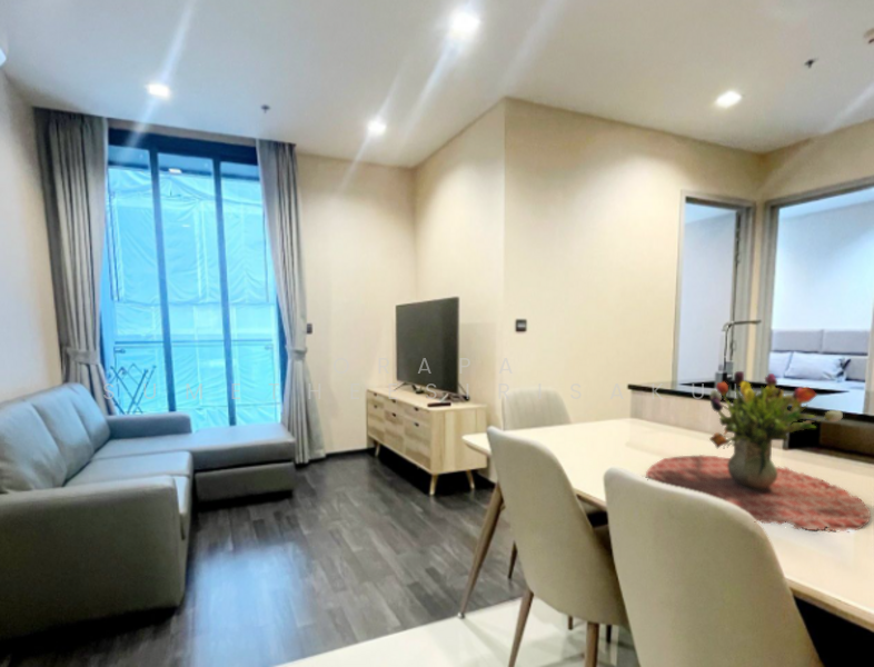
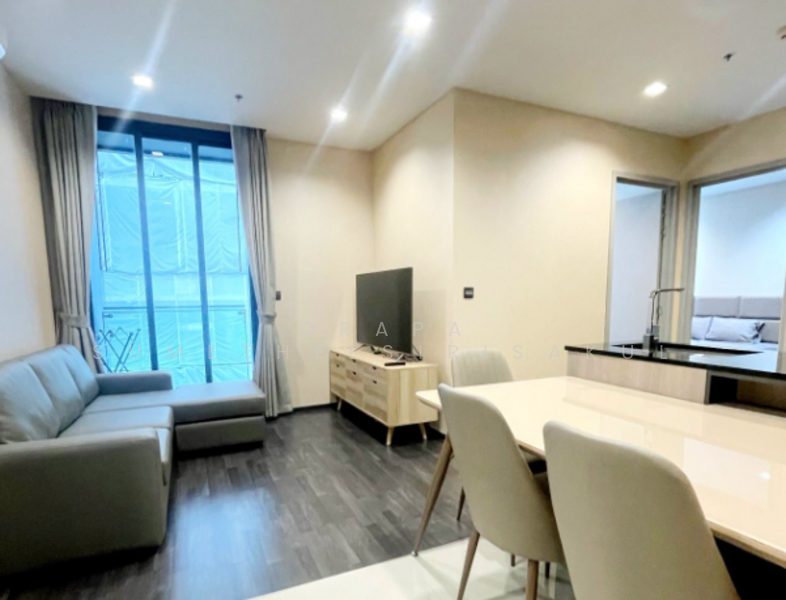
- flower arrangement [645,370,872,532]
